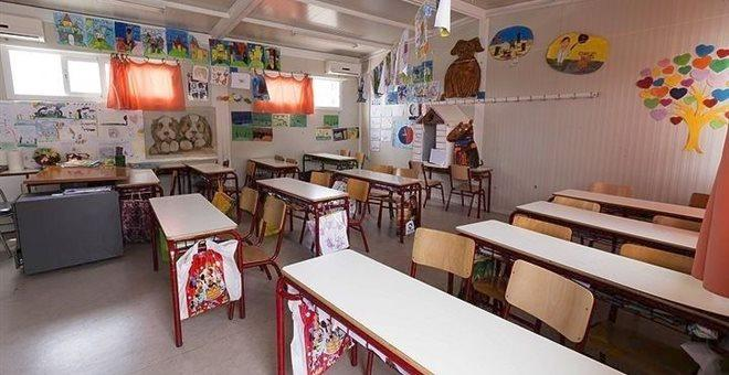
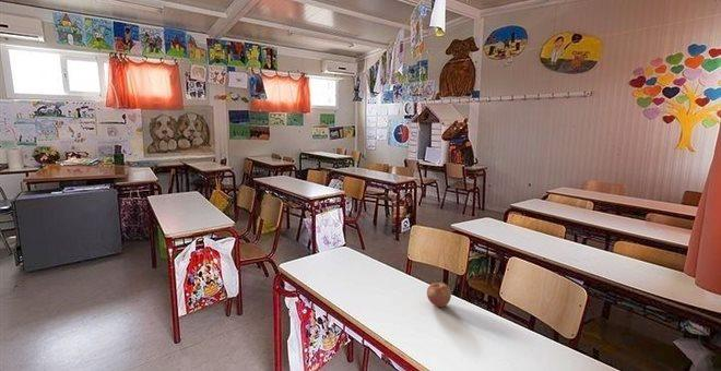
+ apple [426,282,452,308]
